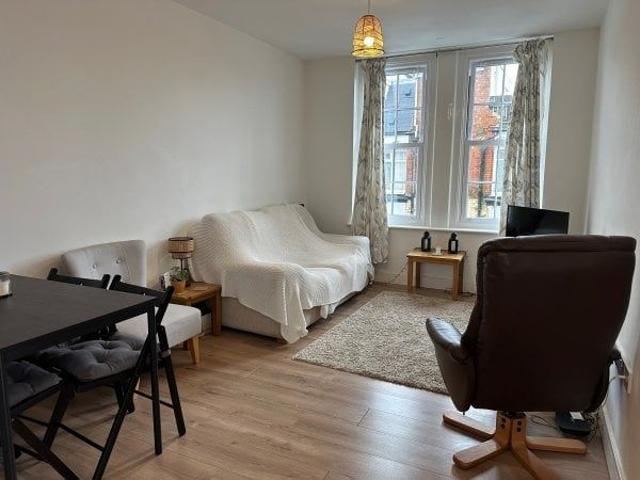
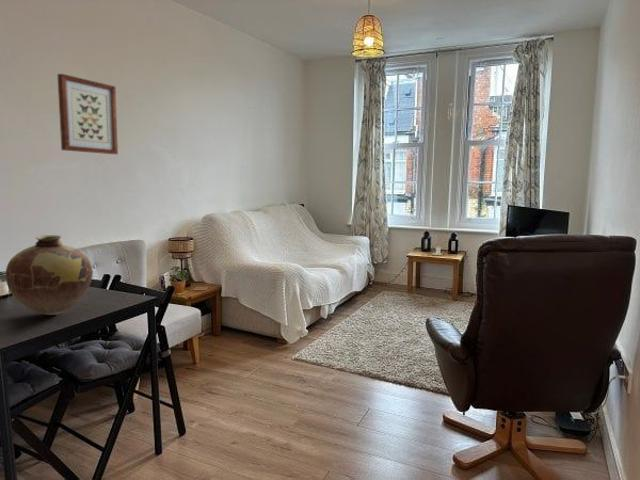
+ wall art [56,73,119,155]
+ vase [5,234,94,316]
